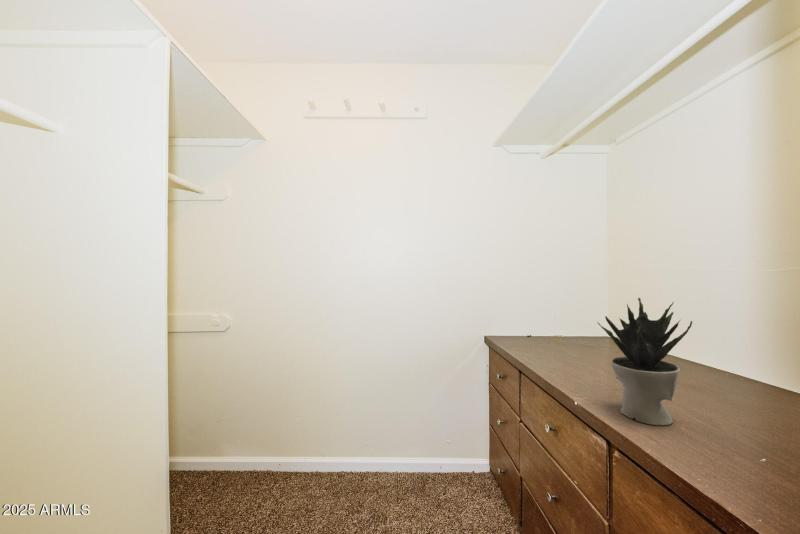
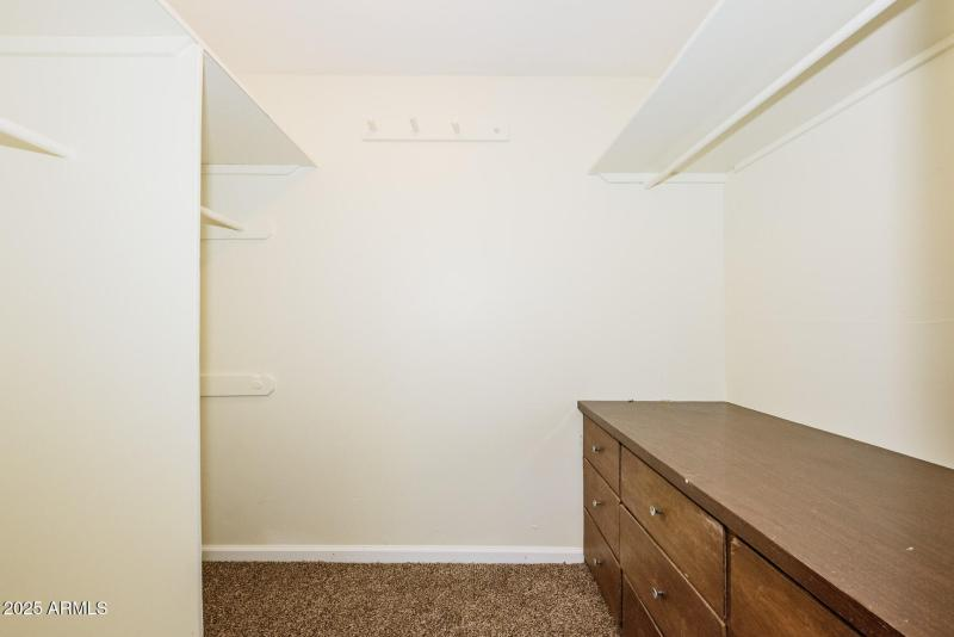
- potted plant [597,297,694,426]
